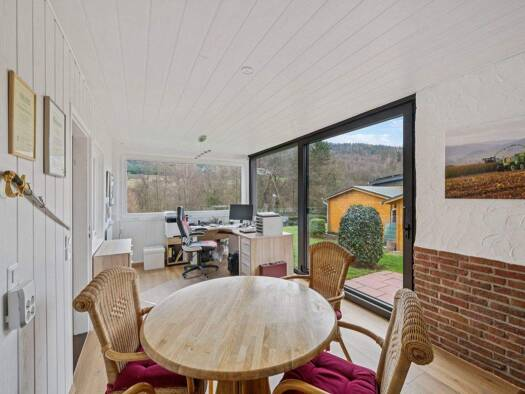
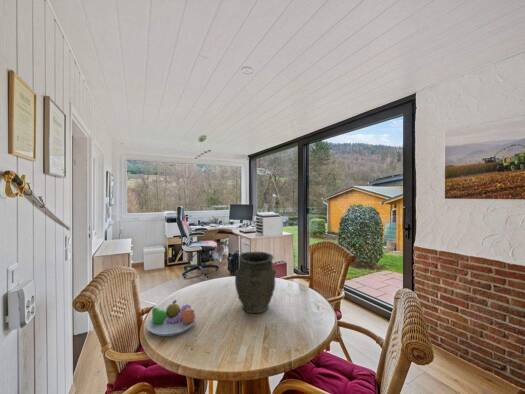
+ fruit bowl [146,299,198,337]
+ vase [234,251,277,314]
